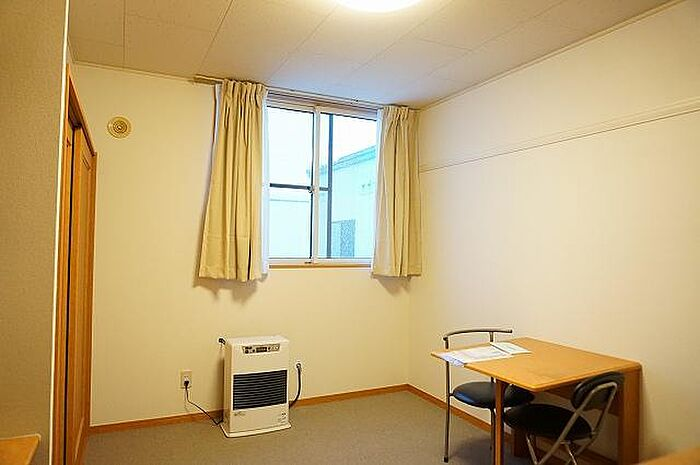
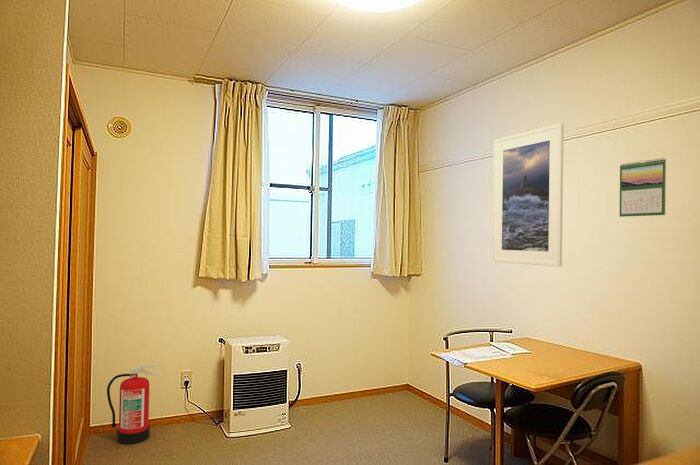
+ calendar [619,157,667,218]
+ fire extinguisher [106,363,164,445]
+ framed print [491,122,565,268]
